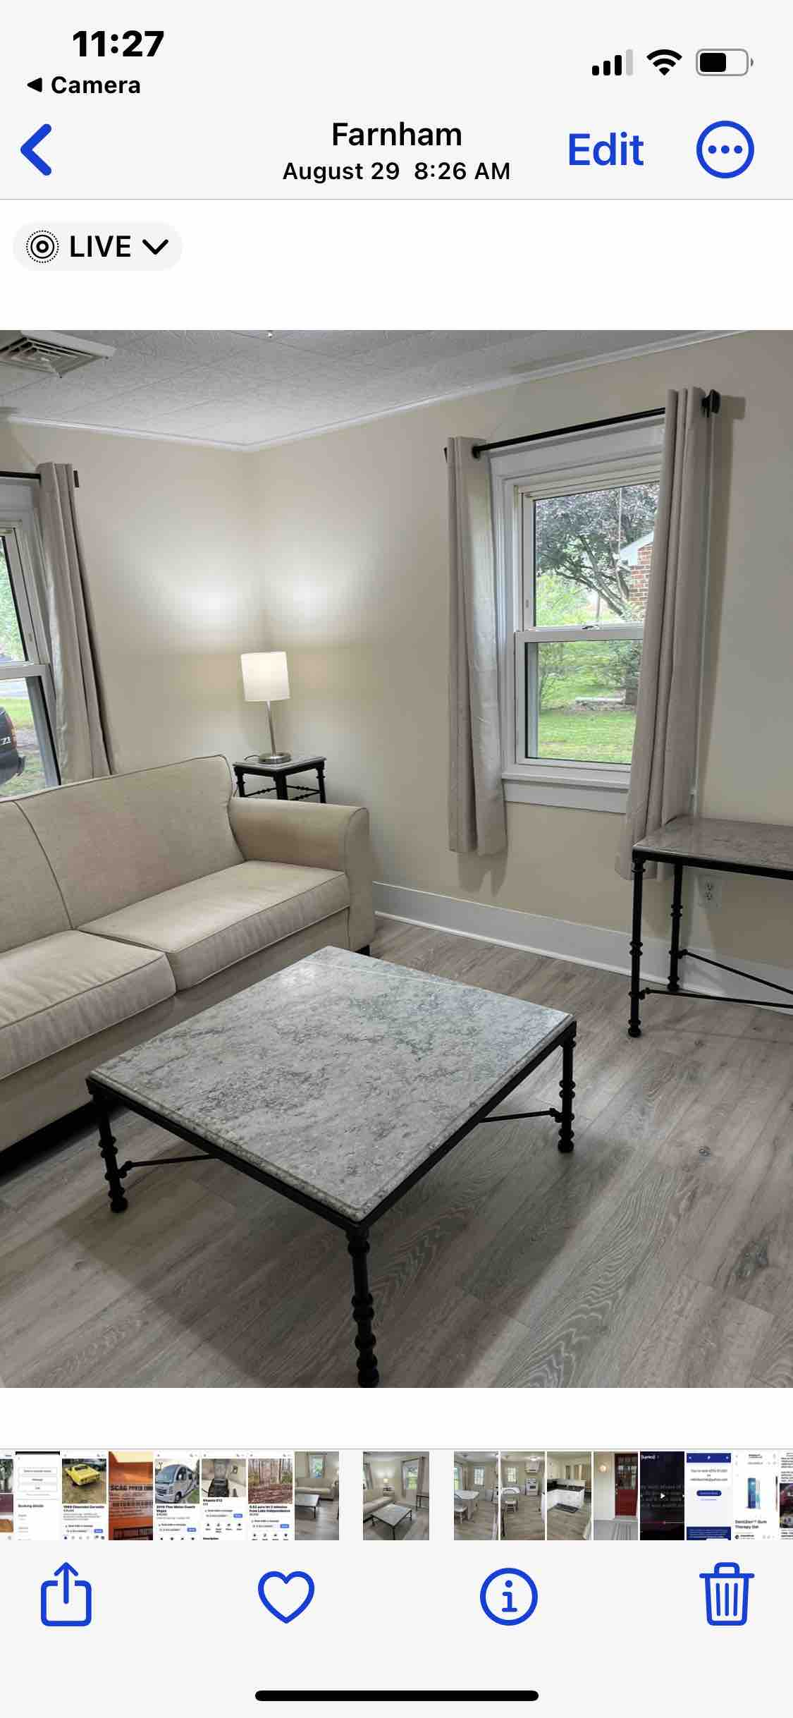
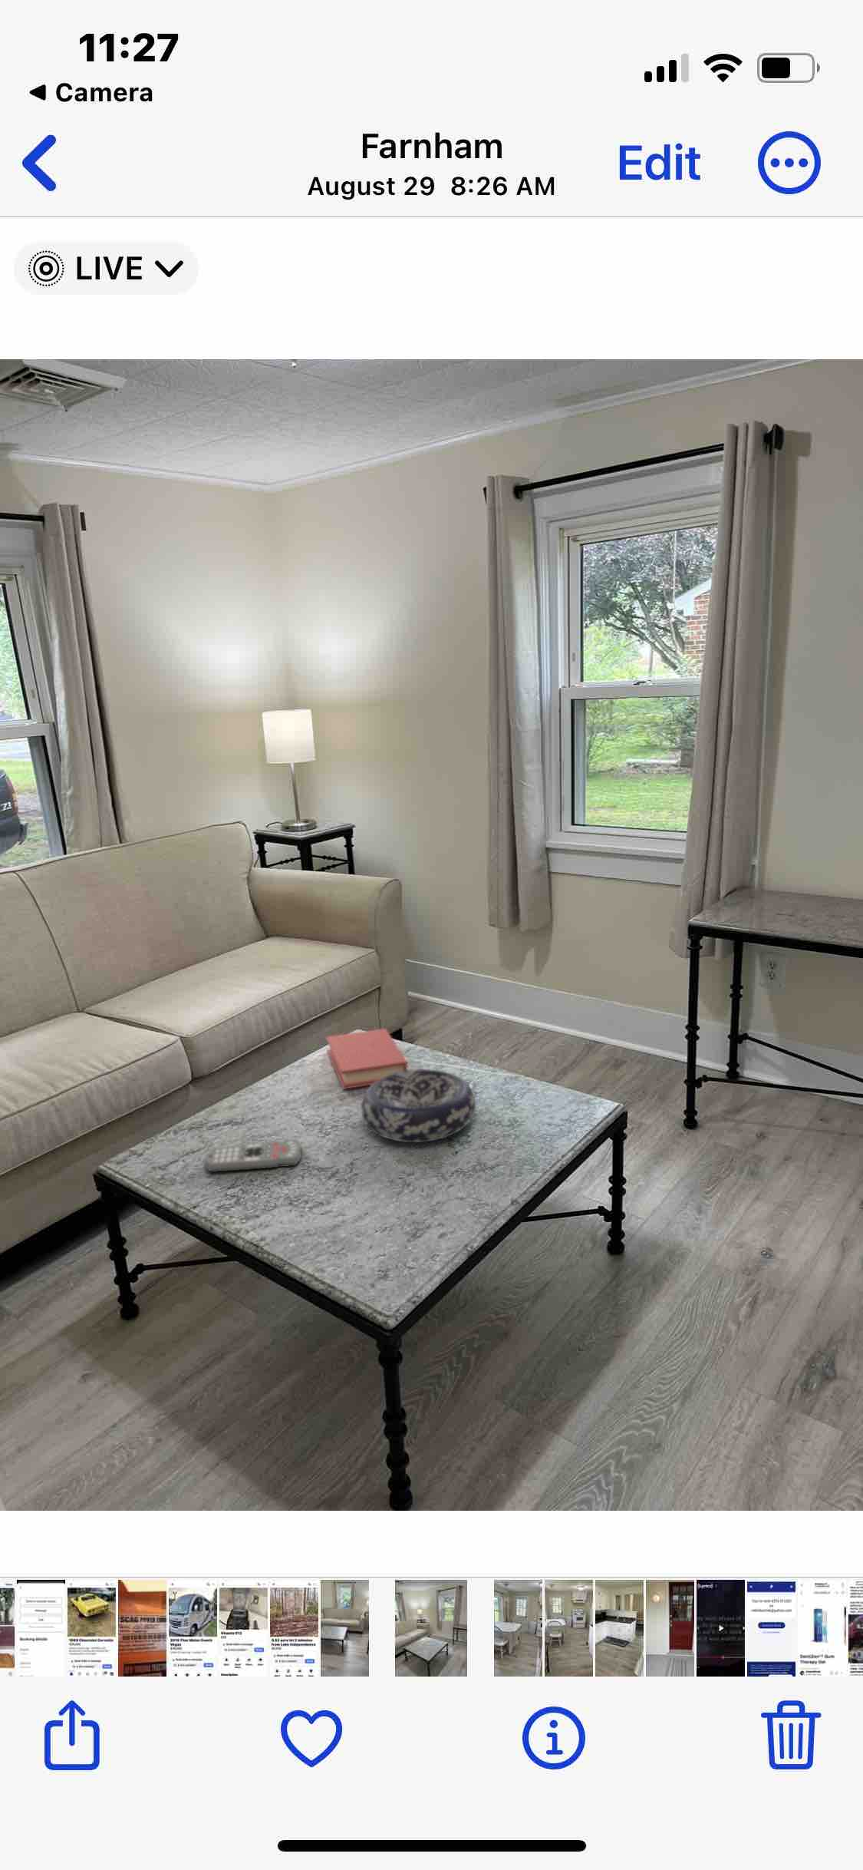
+ decorative bowl [360,1069,477,1143]
+ book [325,1028,408,1090]
+ remote control [204,1139,303,1174]
